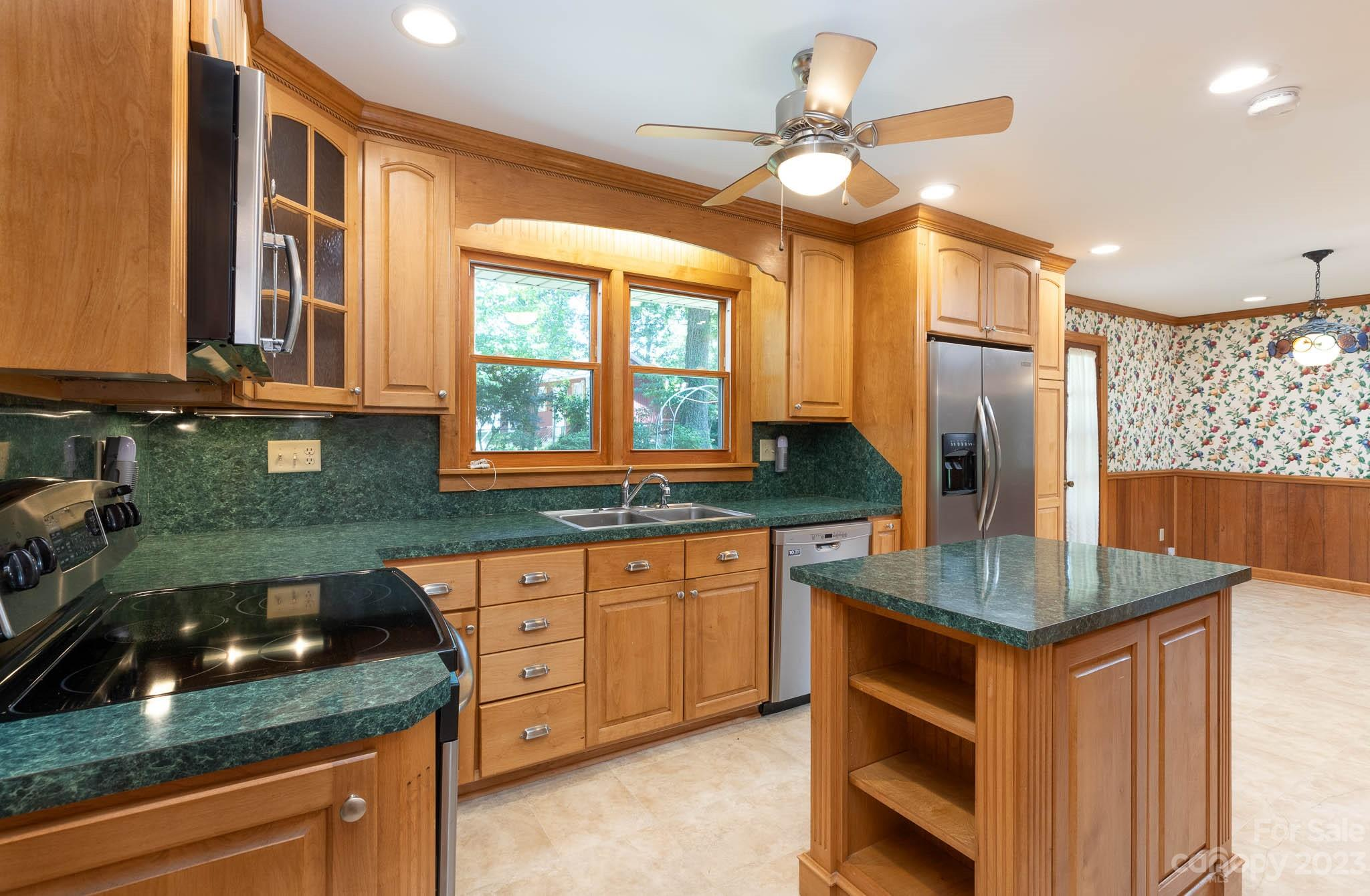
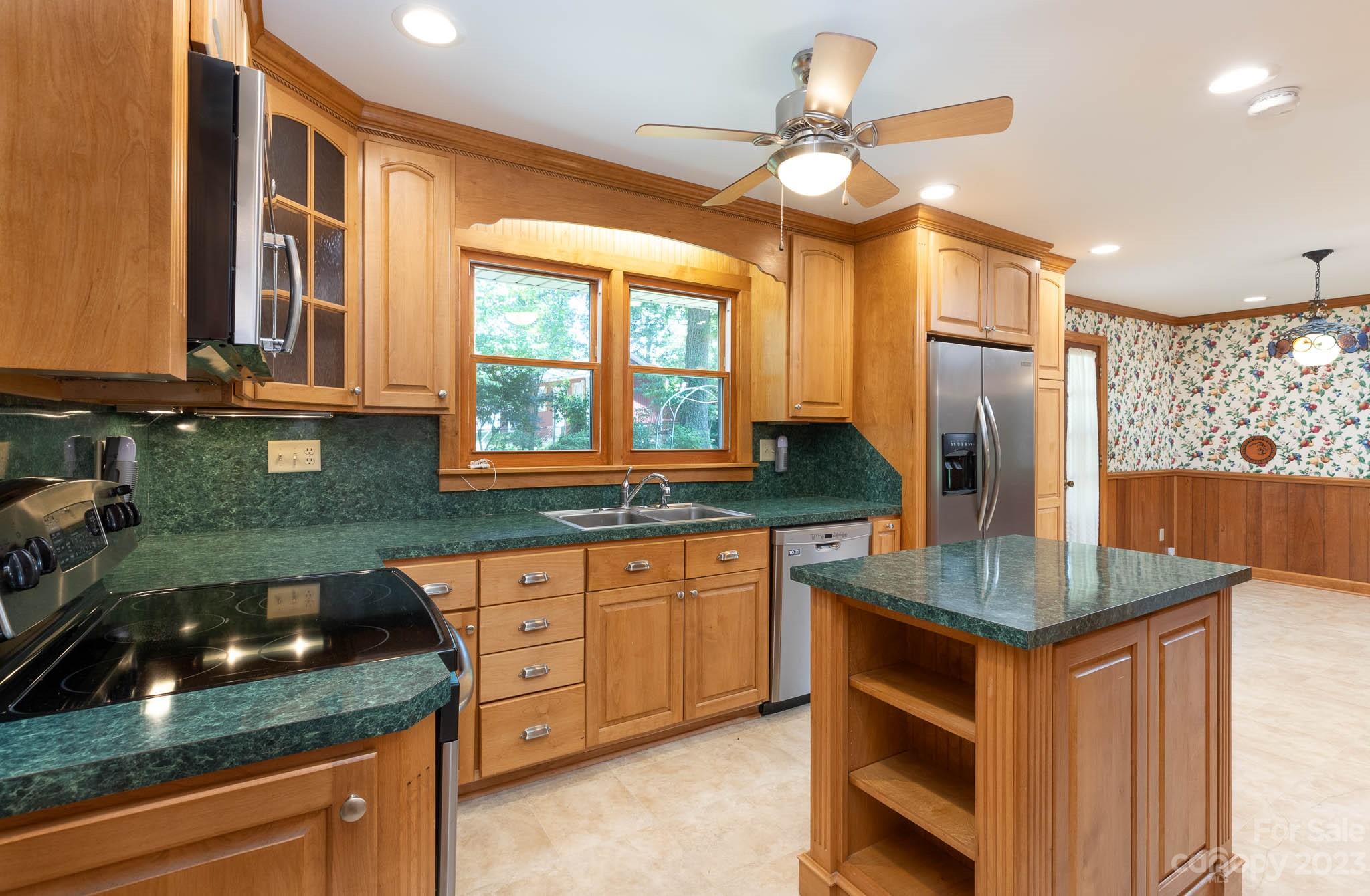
+ decorative plate [1239,435,1278,465]
